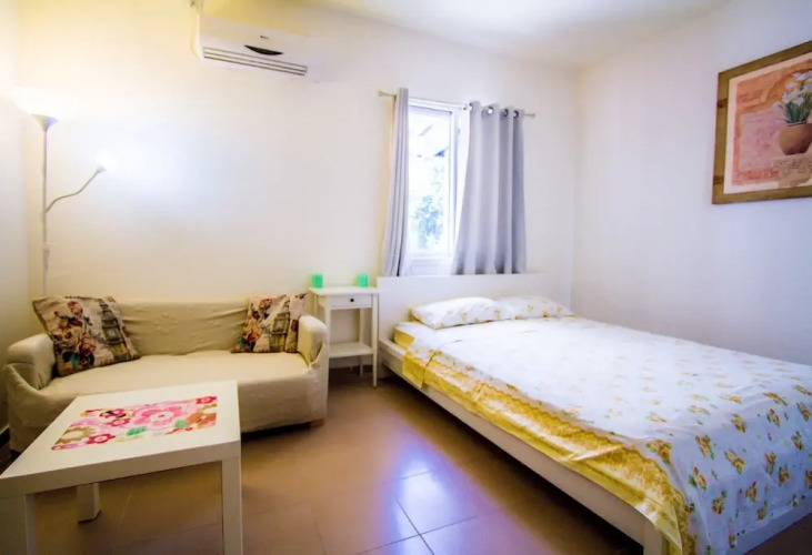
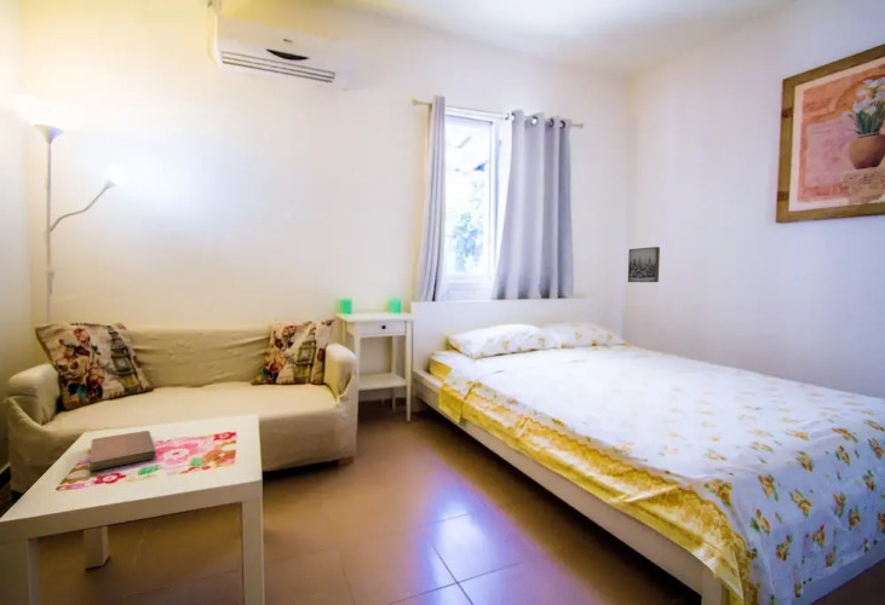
+ wall art [627,246,661,283]
+ notebook [88,430,157,472]
